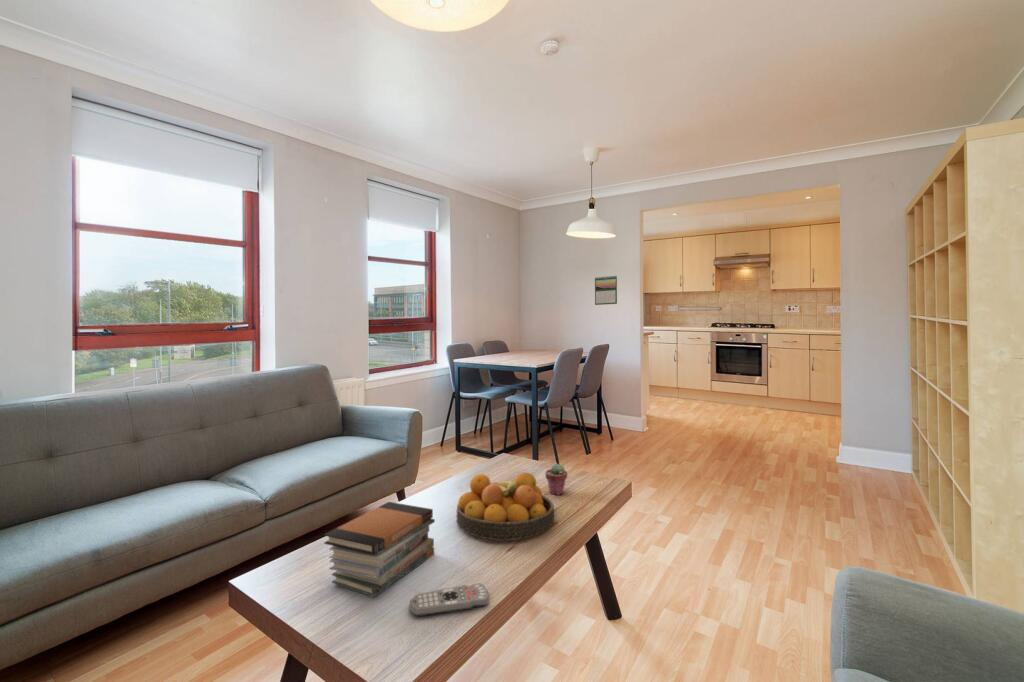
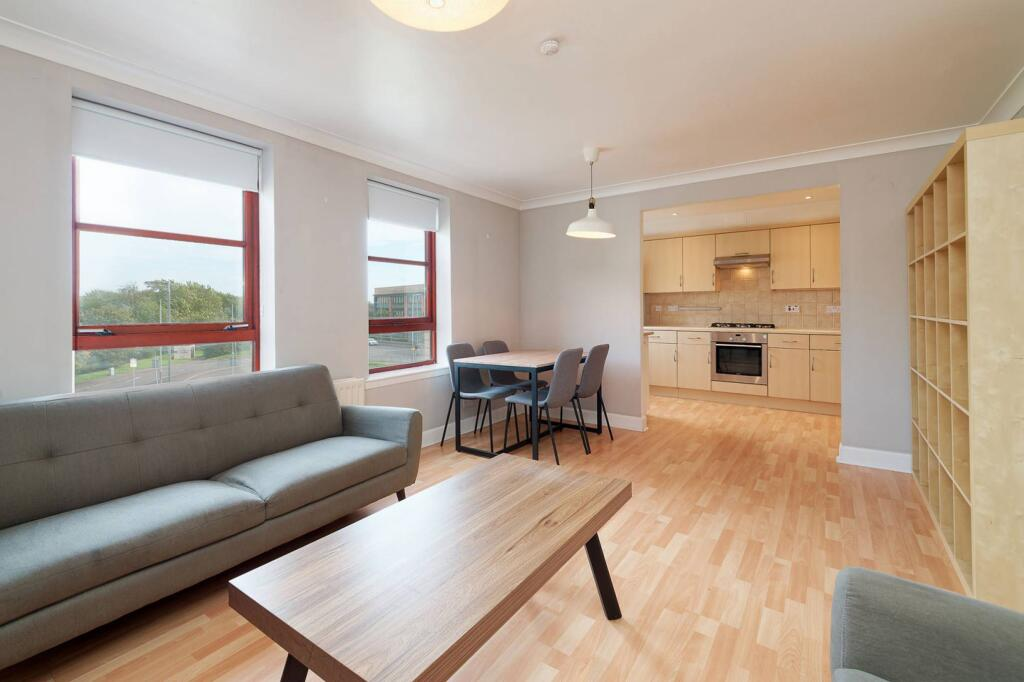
- fruit bowl [455,471,555,542]
- potted succulent [544,463,568,496]
- remote control [408,582,490,617]
- calendar [594,275,618,306]
- book stack [323,501,436,598]
